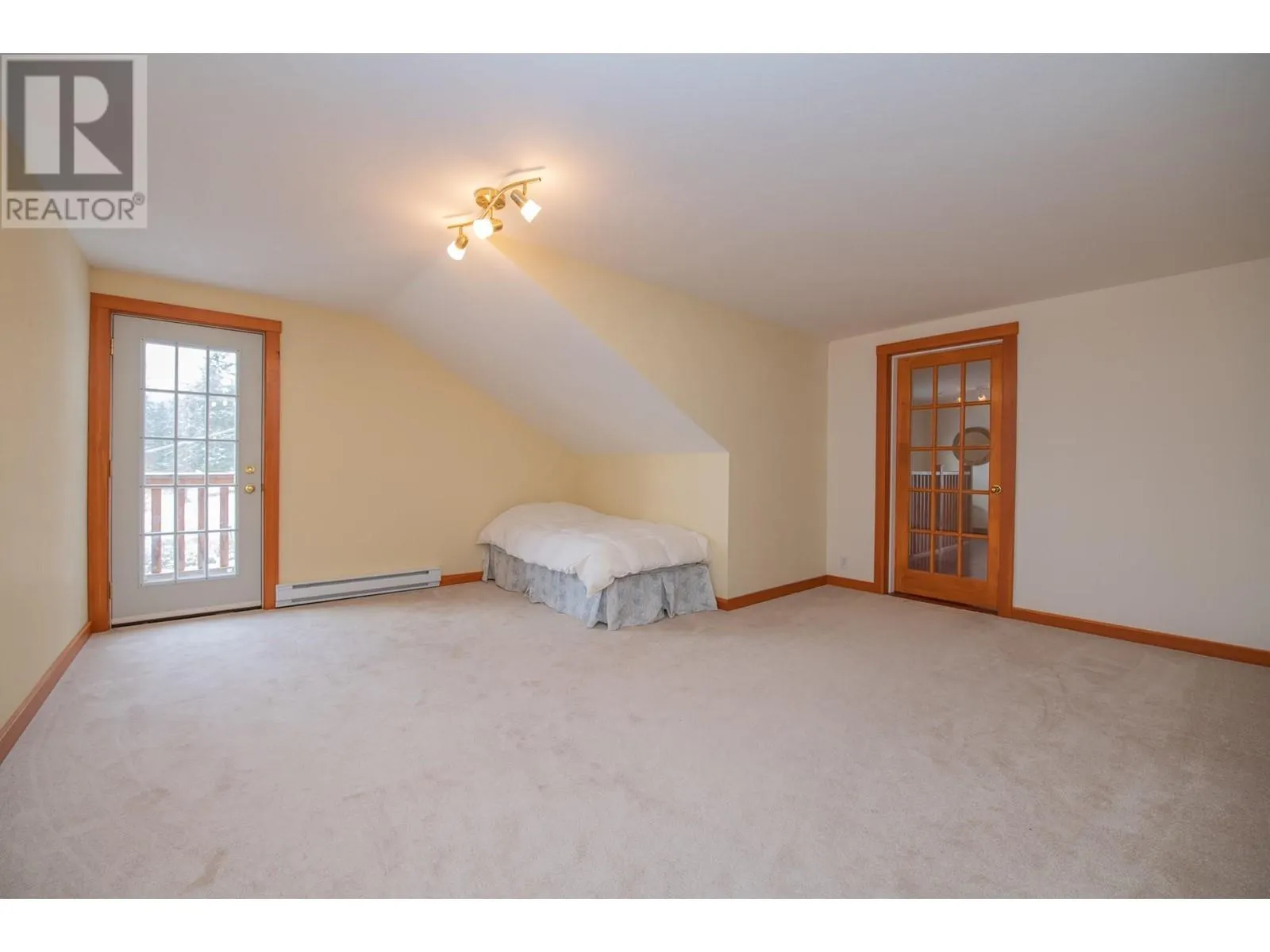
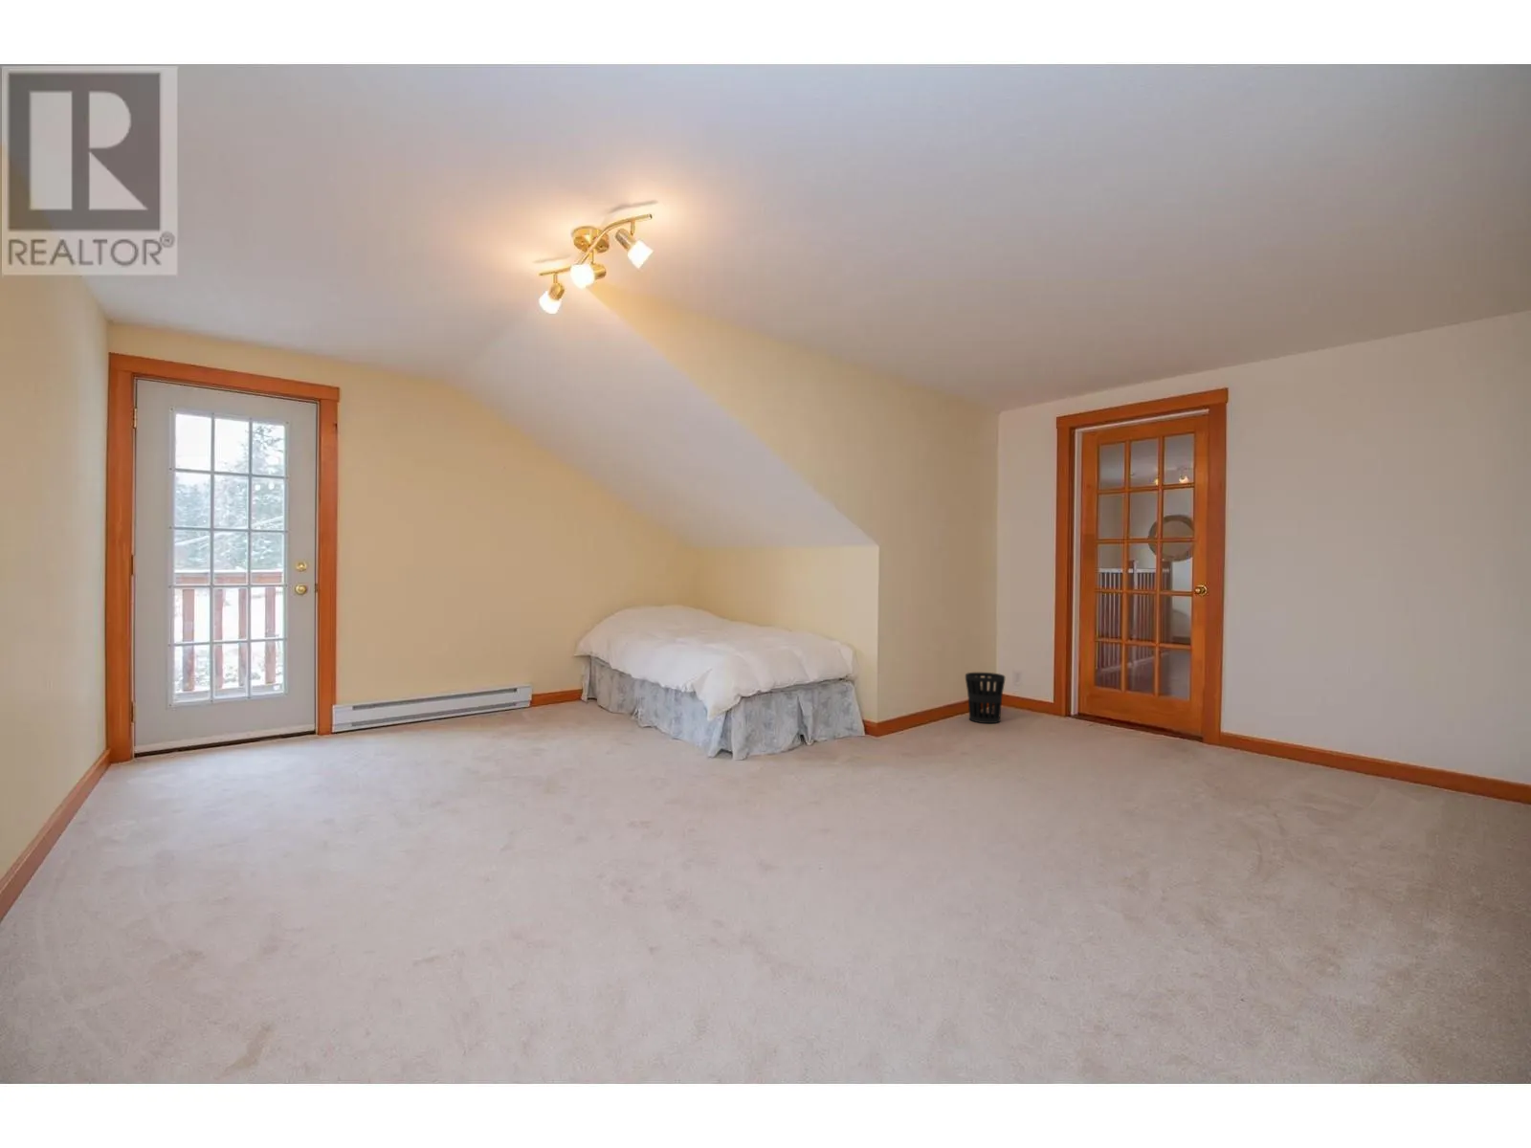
+ wastebasket [964,672,1005,725]
